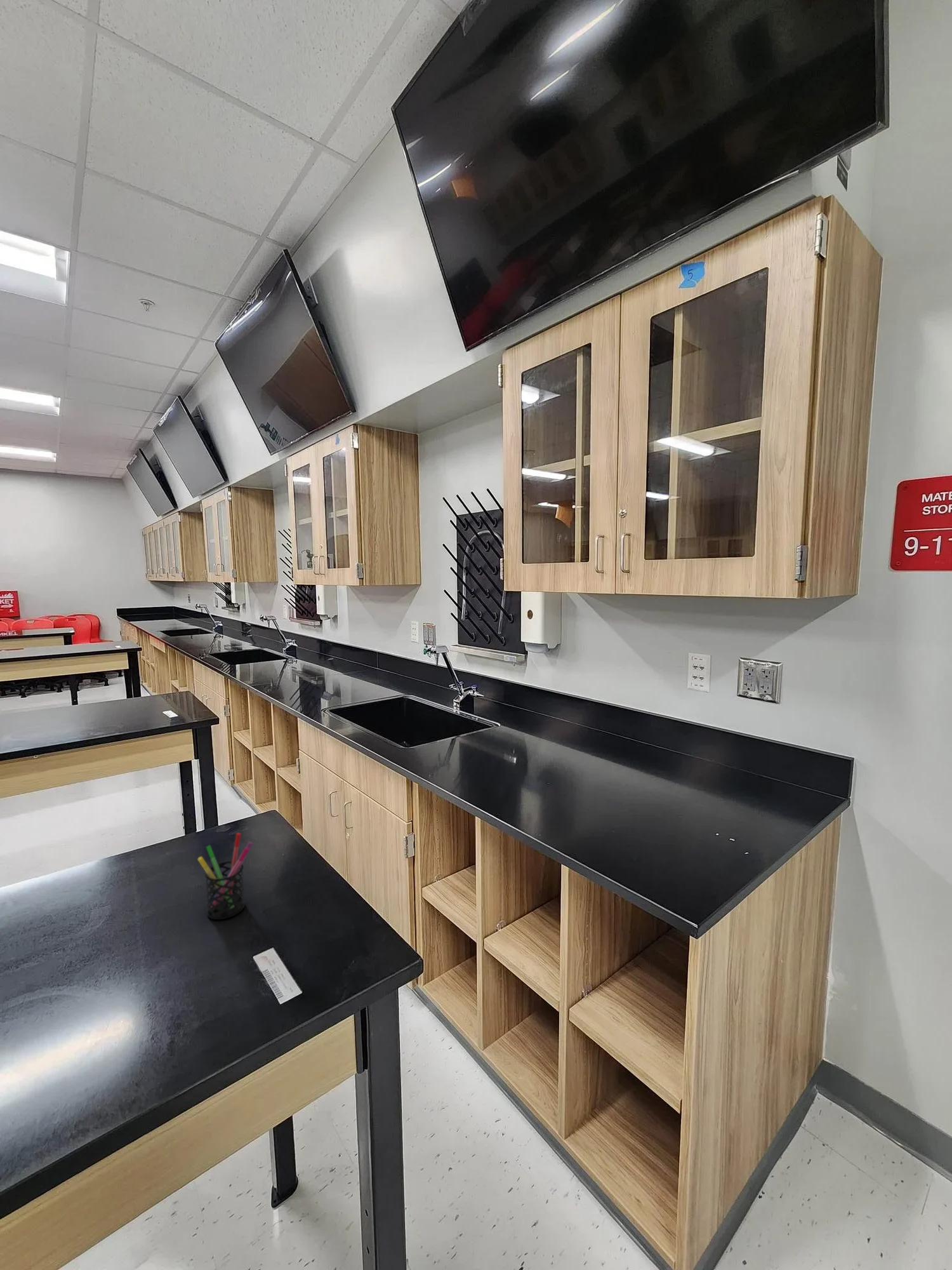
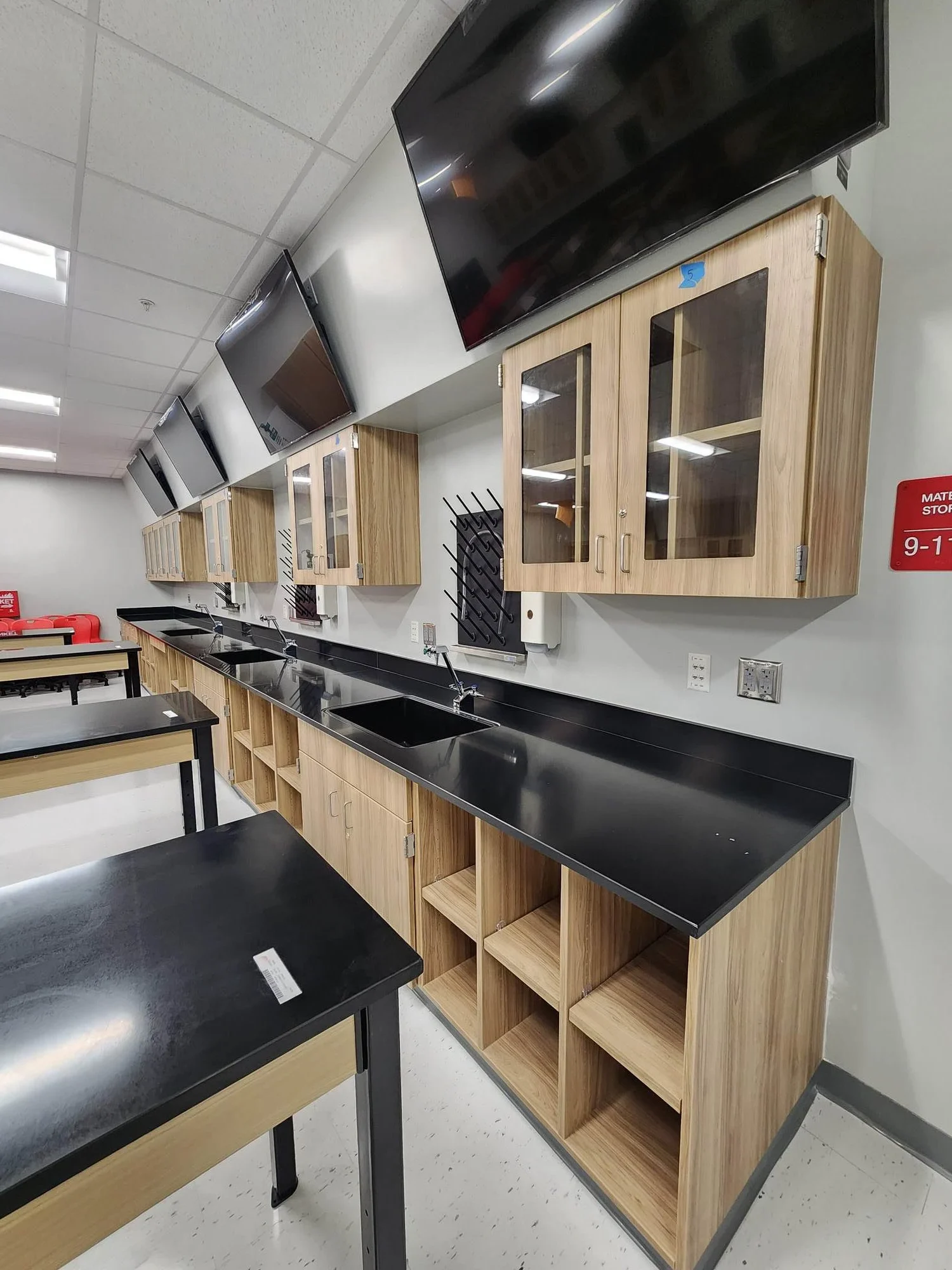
- pen holder [197,832,253,920]
